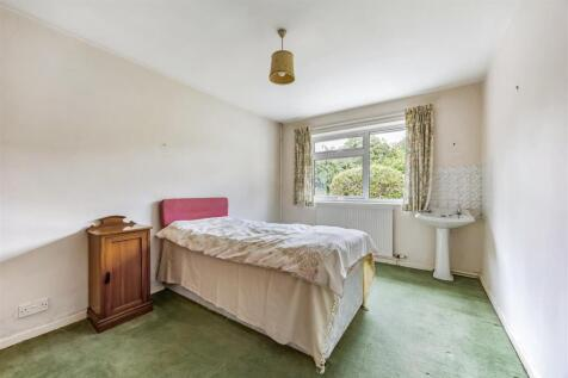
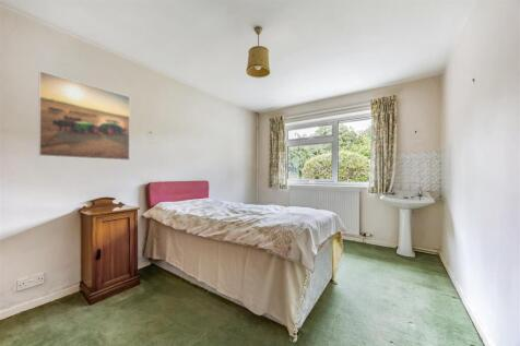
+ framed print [37,70,131,162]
